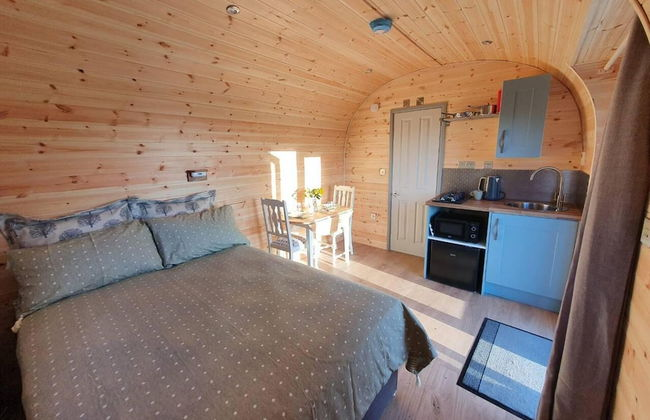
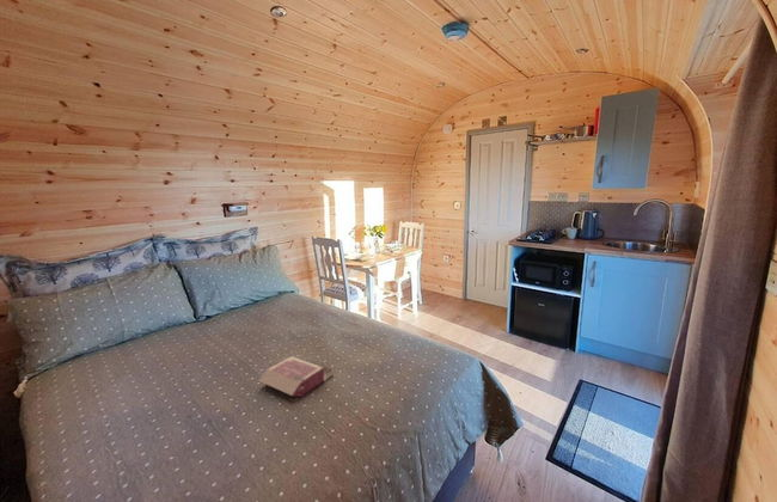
+ book [257,355,334,398]
